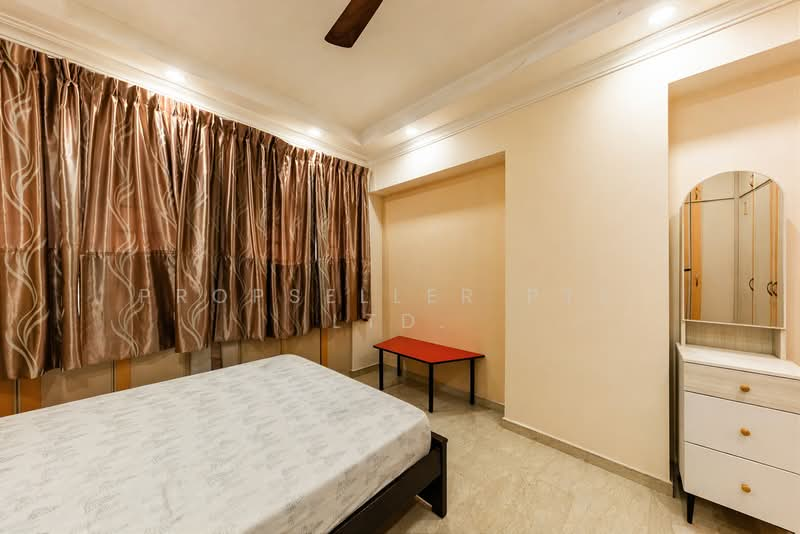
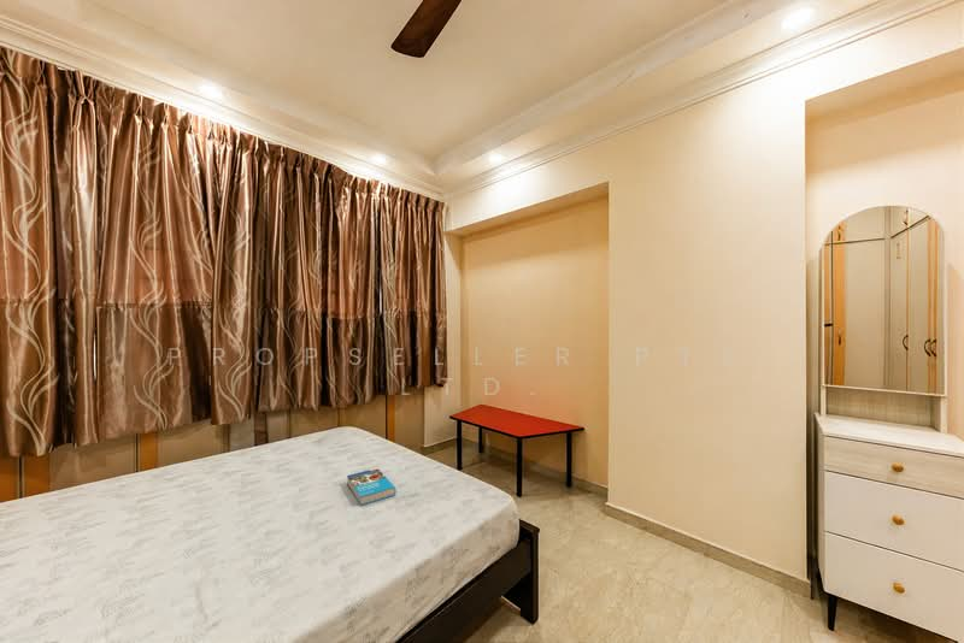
+ book [346,467,396,507]
